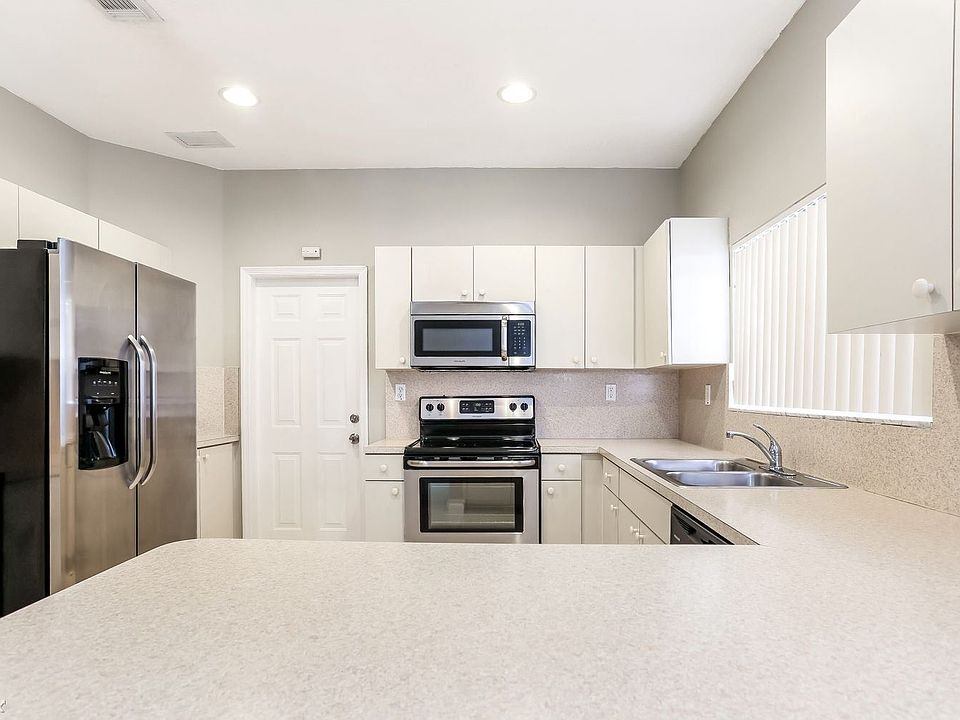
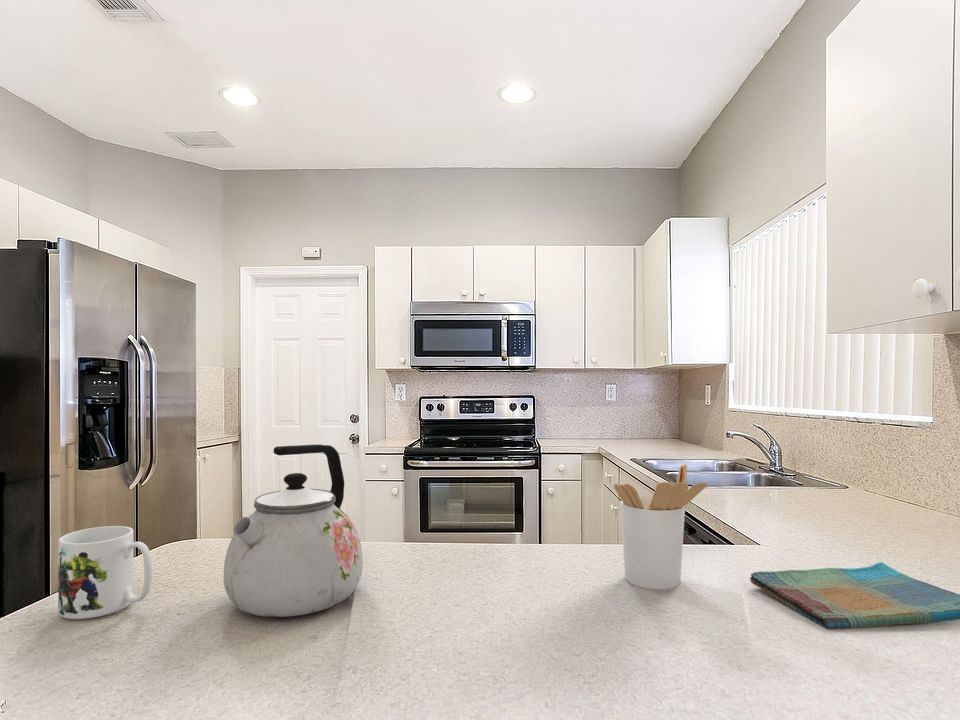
+ dish towel [749,561,960,630]
+ kettle [223,444,364,618]
+ mug [57,525,153,620]
+ utensil holder [613,463,708,590]
